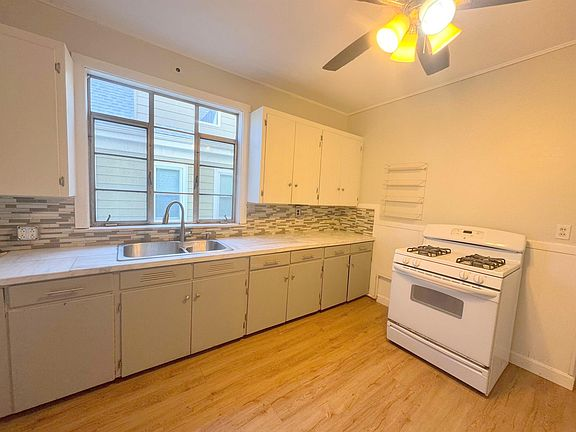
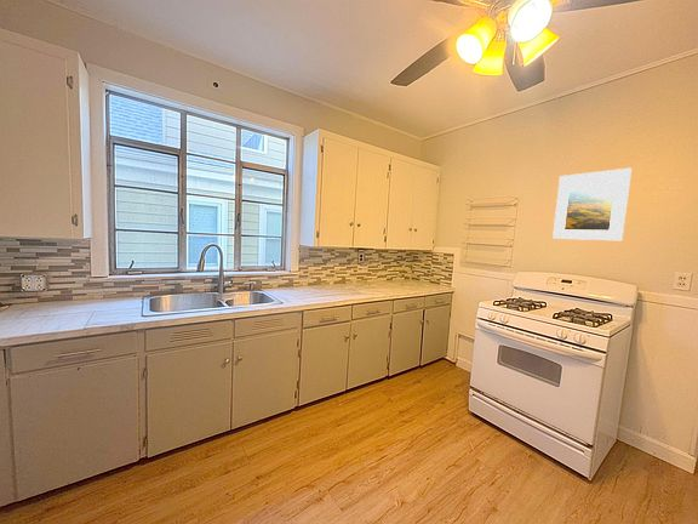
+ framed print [551,167,633,241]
